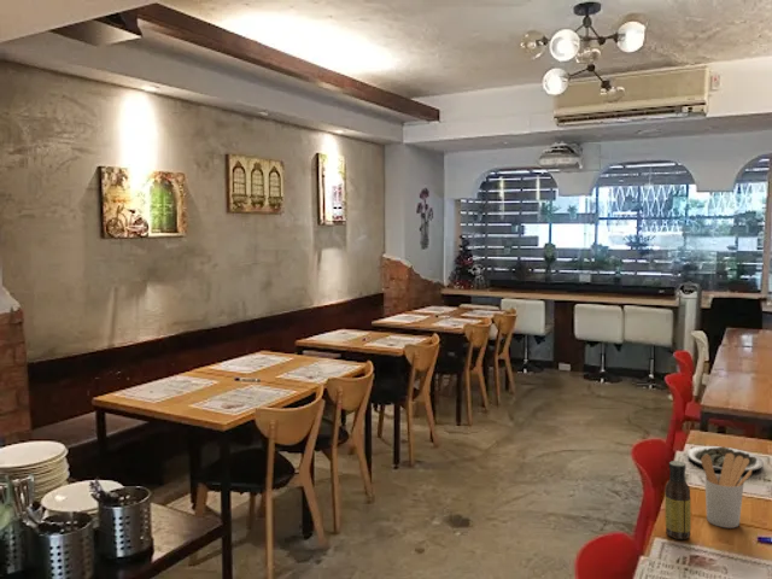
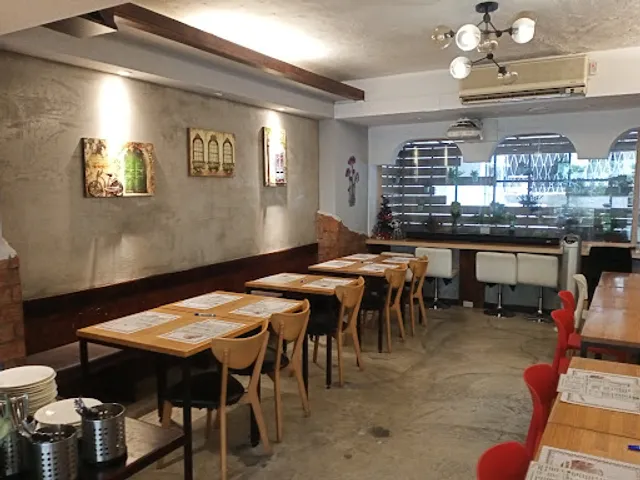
- utensil holder [701,454,753,530]
- sauce bottle [663,460,692,540]
- plate [686,445,765,474]
